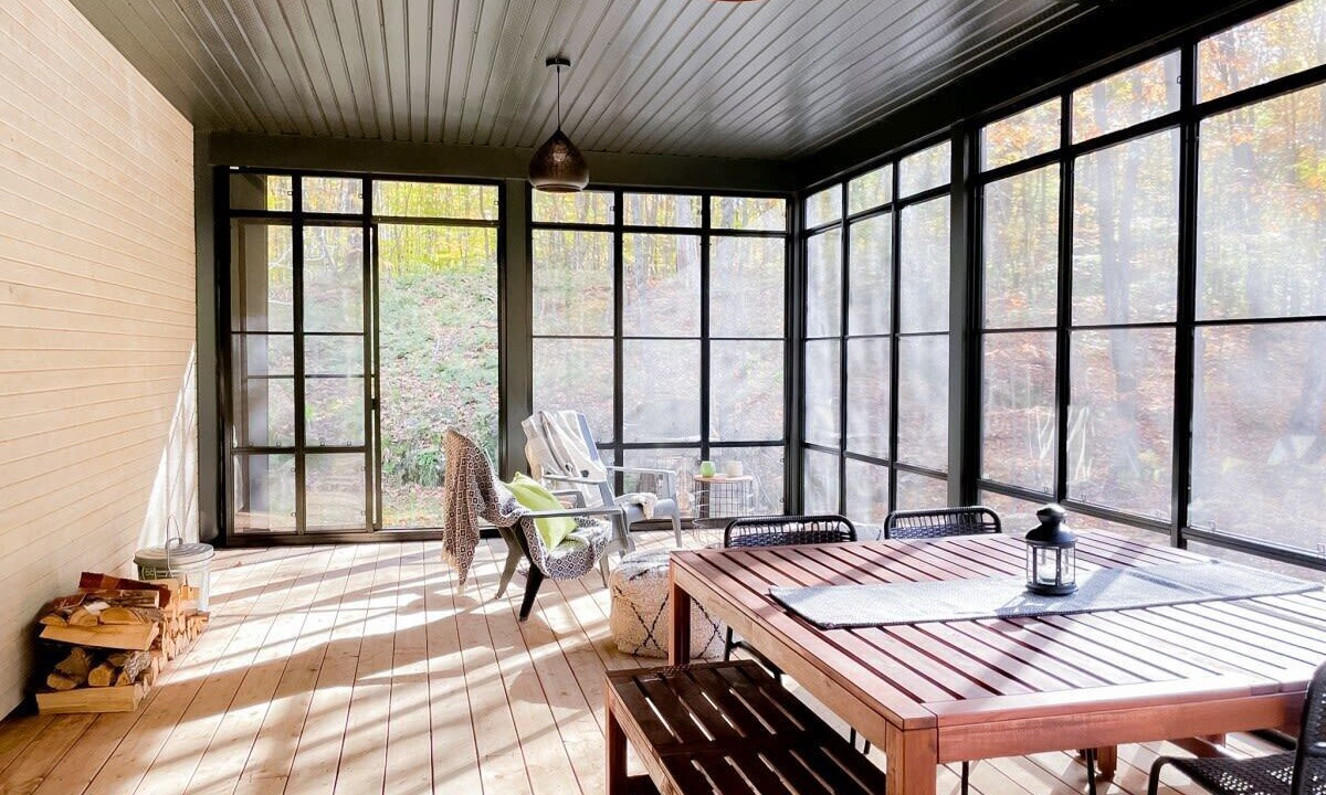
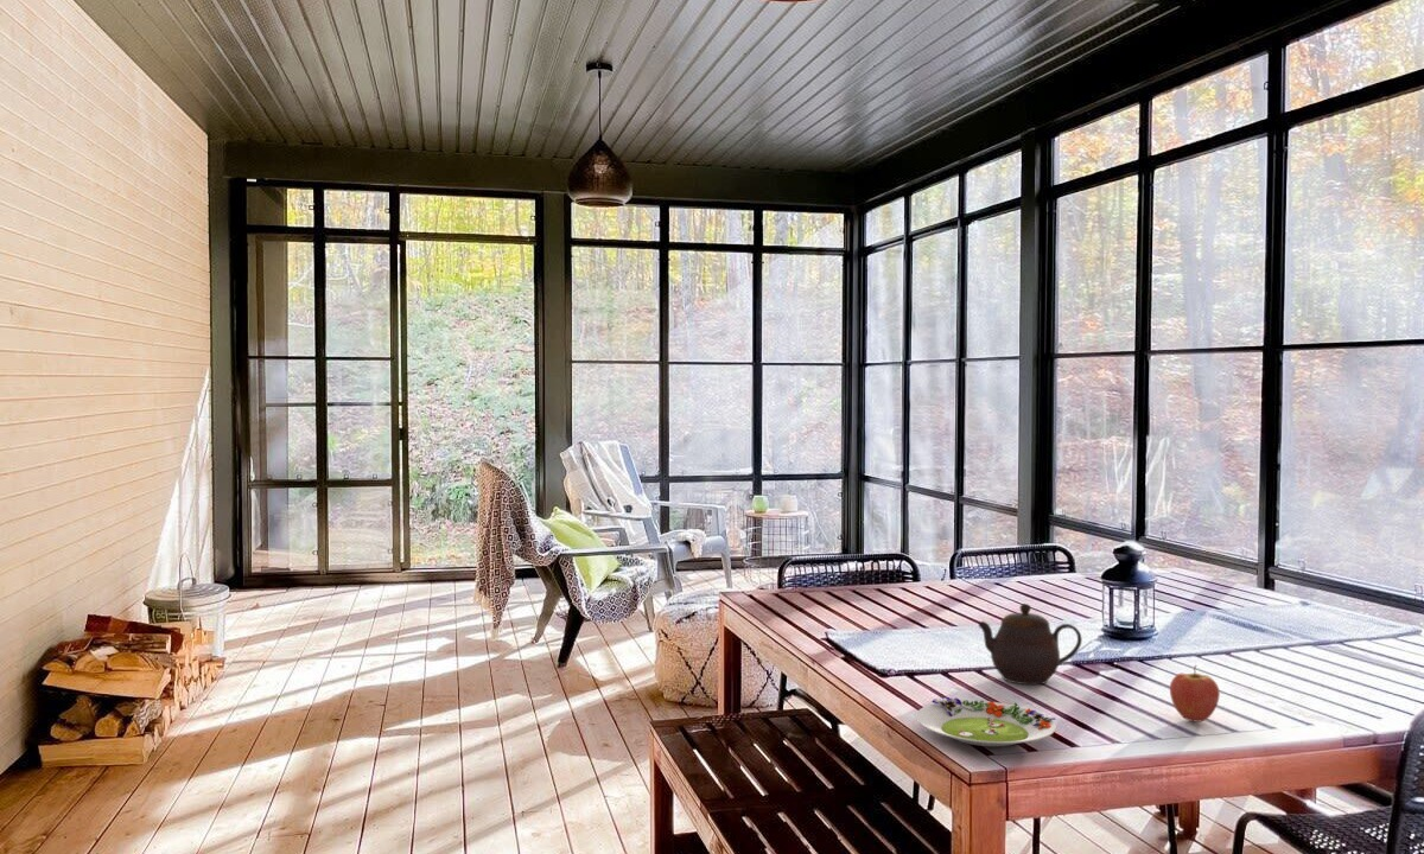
+ fruit [1169,664,1221,724]
+ teapot [978,603,1083,686]
+ salad plate [915,696,1057,747]
